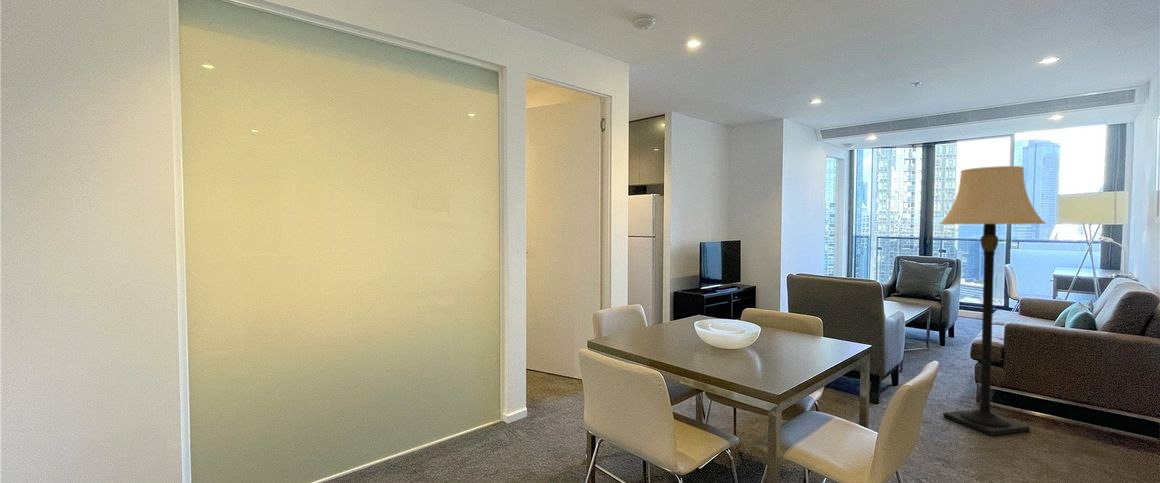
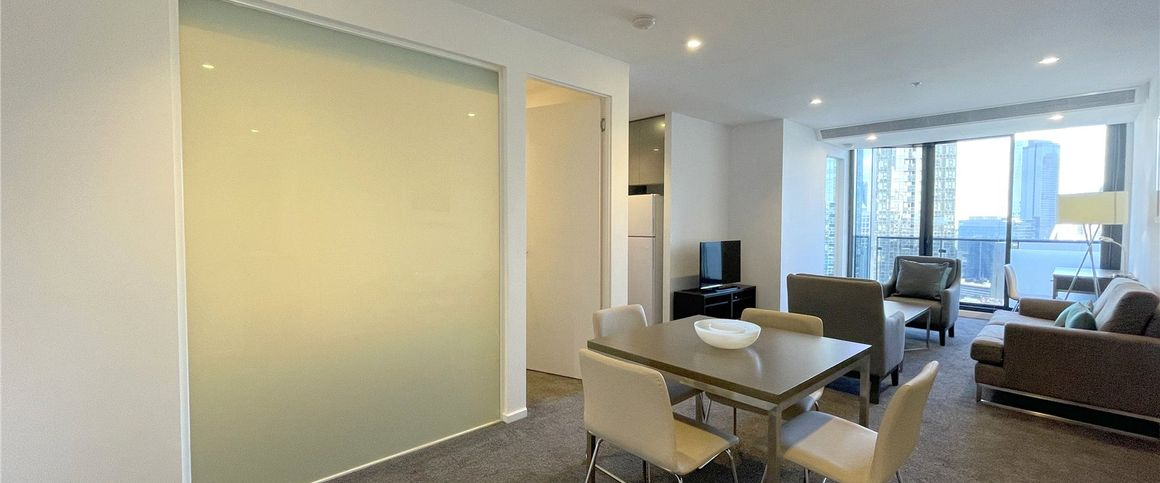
- lamp [939,165,1047,437]
